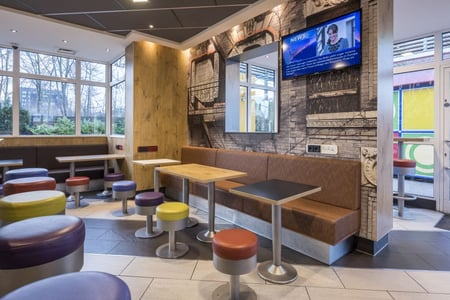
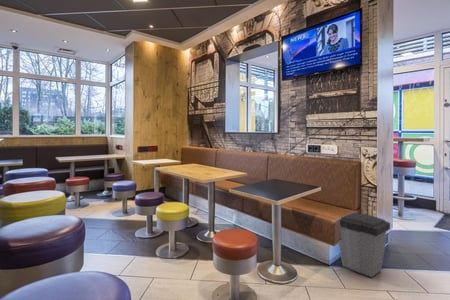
+ trash can [338,212,391,278]
